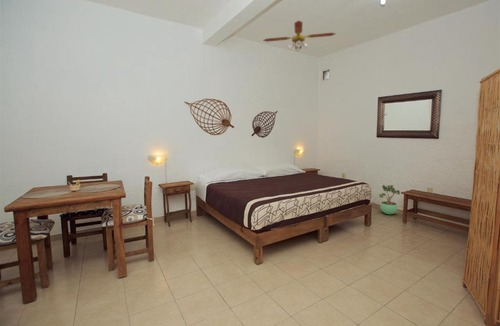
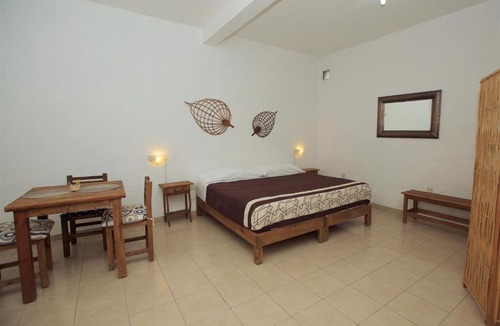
- ceiling fan [262,20,336,53]
- potted plant [378,184,401,215]
